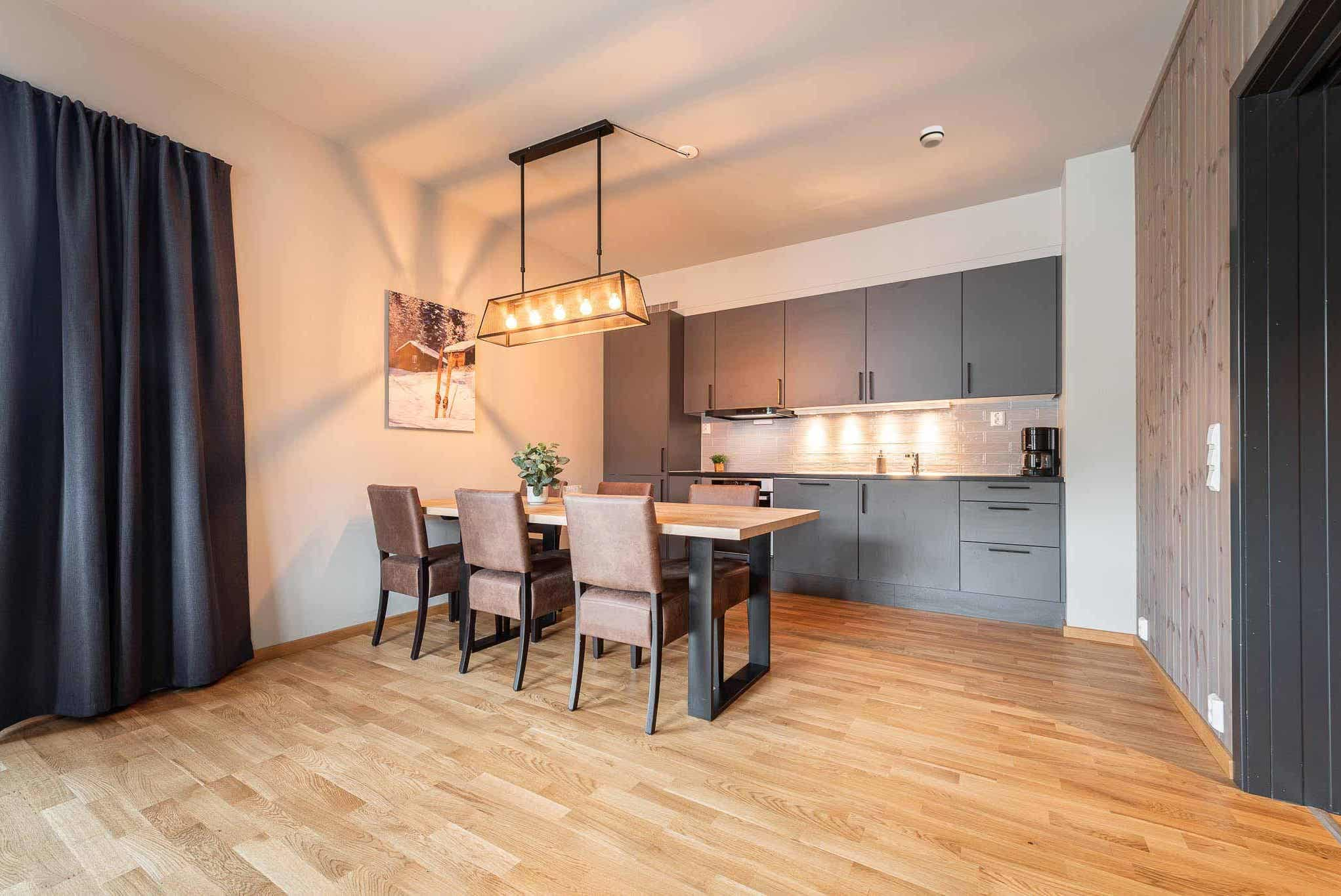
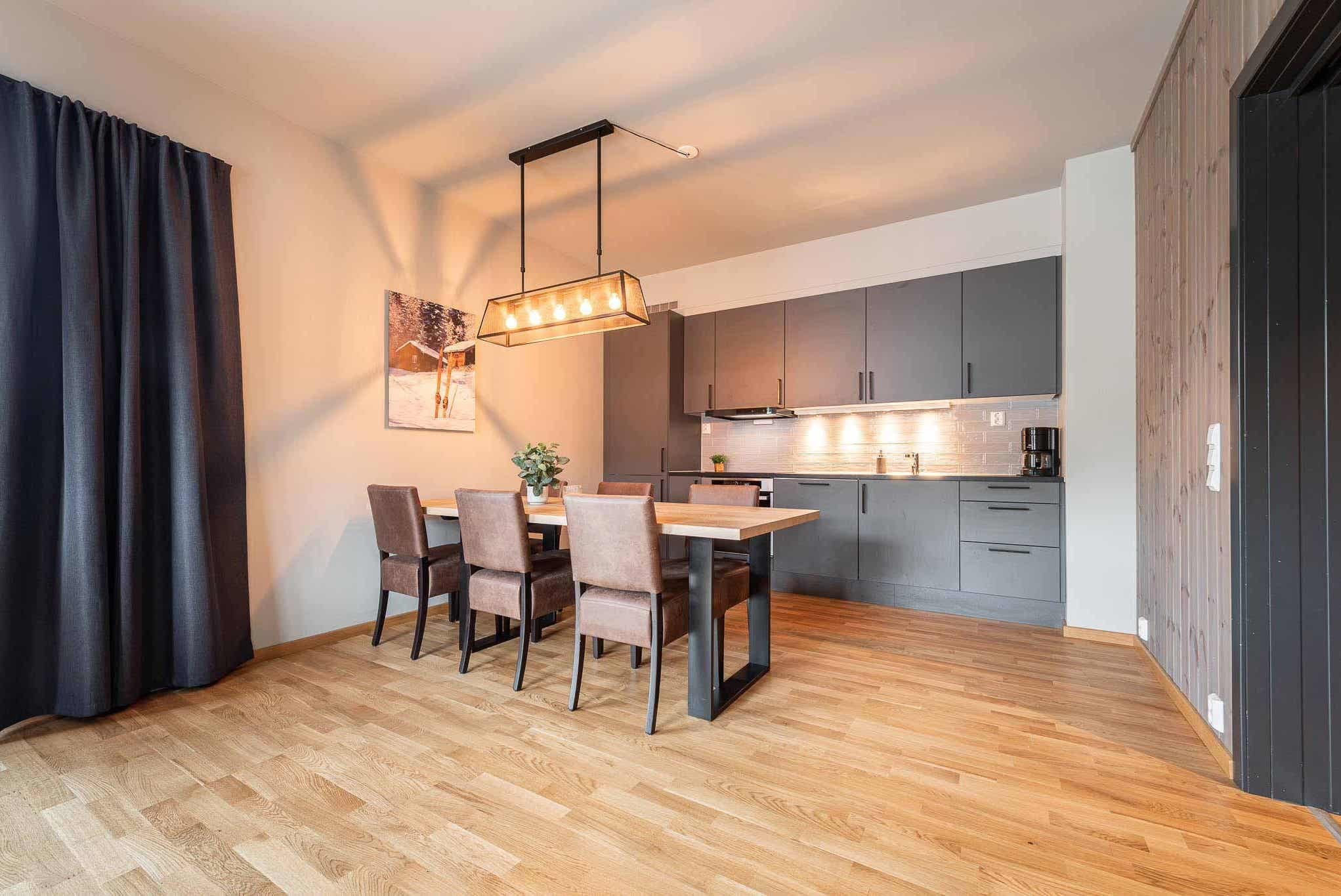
- smoke detector [919,125,945,149]
